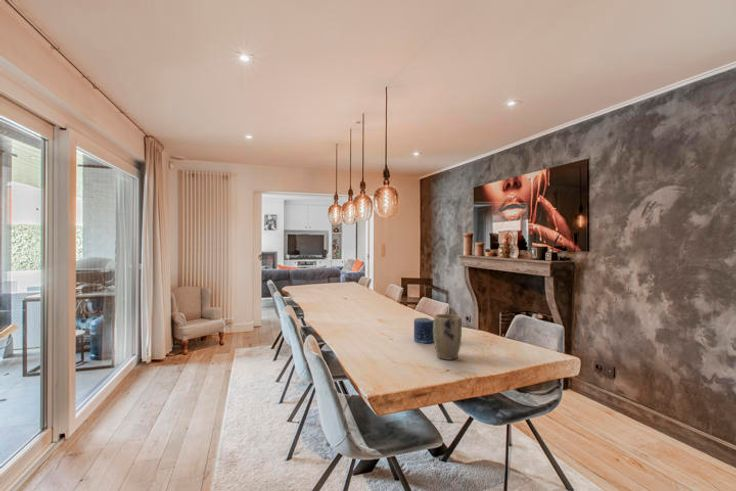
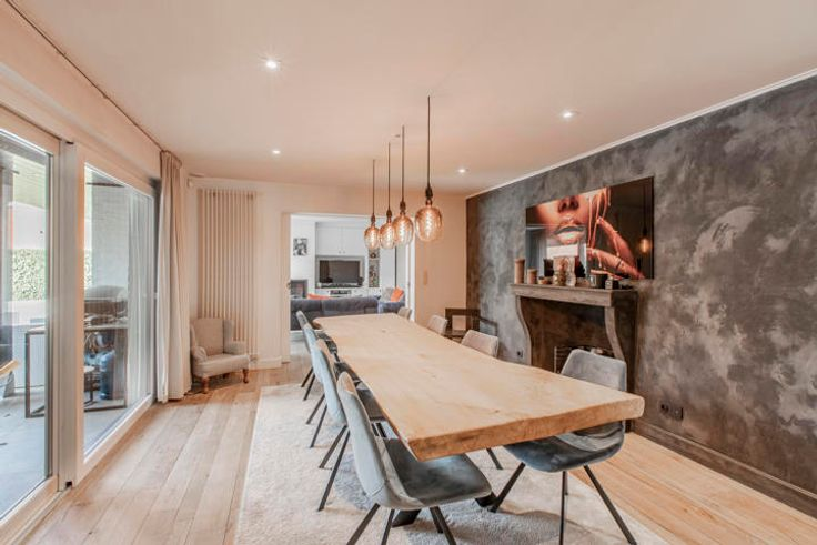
- candle [413,317,434,344]
- plant pot [433,313,463,361]
